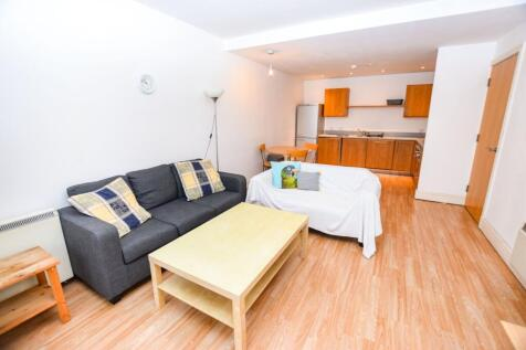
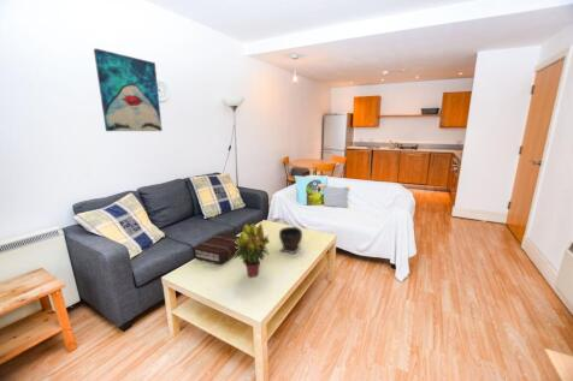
+ potted plant [234,222,271,278]
+ wall art [93,48,164,132]
+ book [193,232,240,266]
+ bowl [278,226,303,255]
